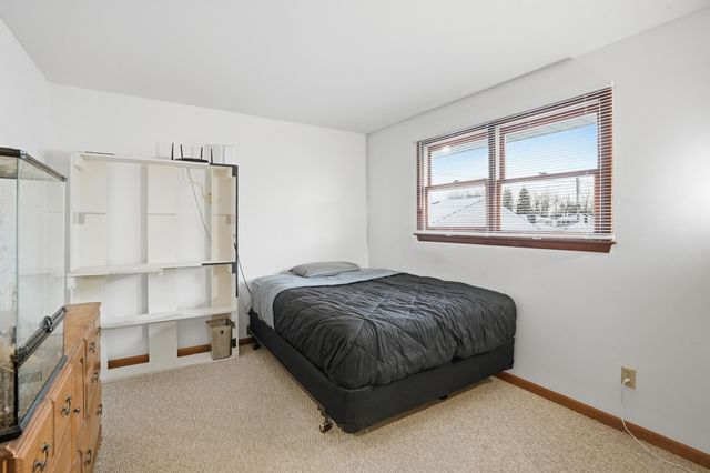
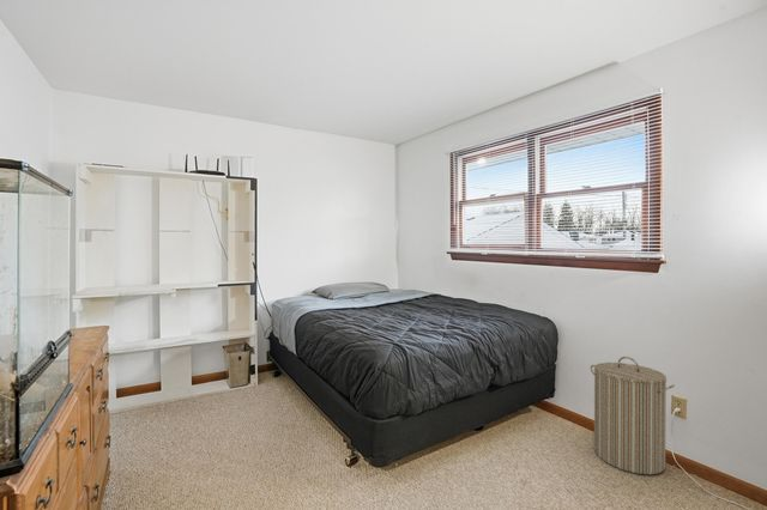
+ laundry hamper [590,356,676,475]
